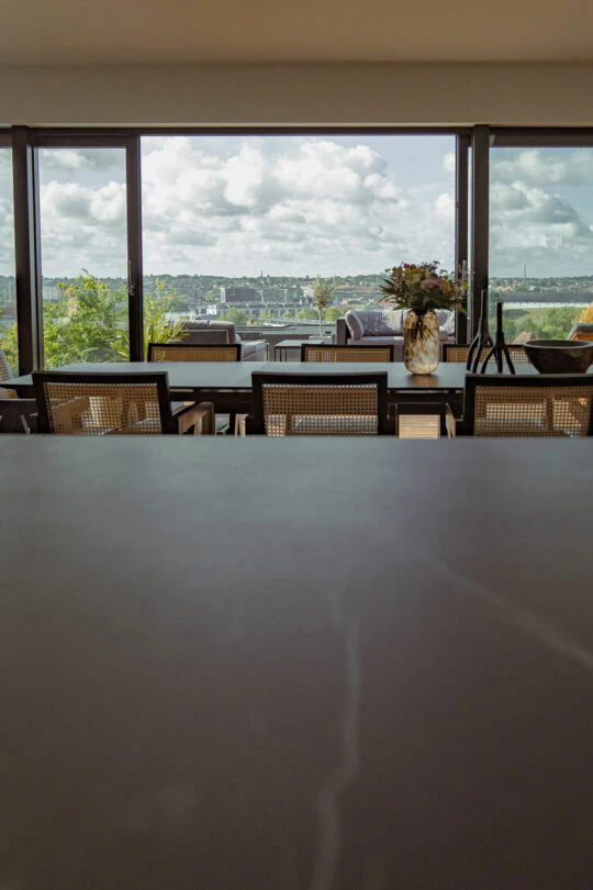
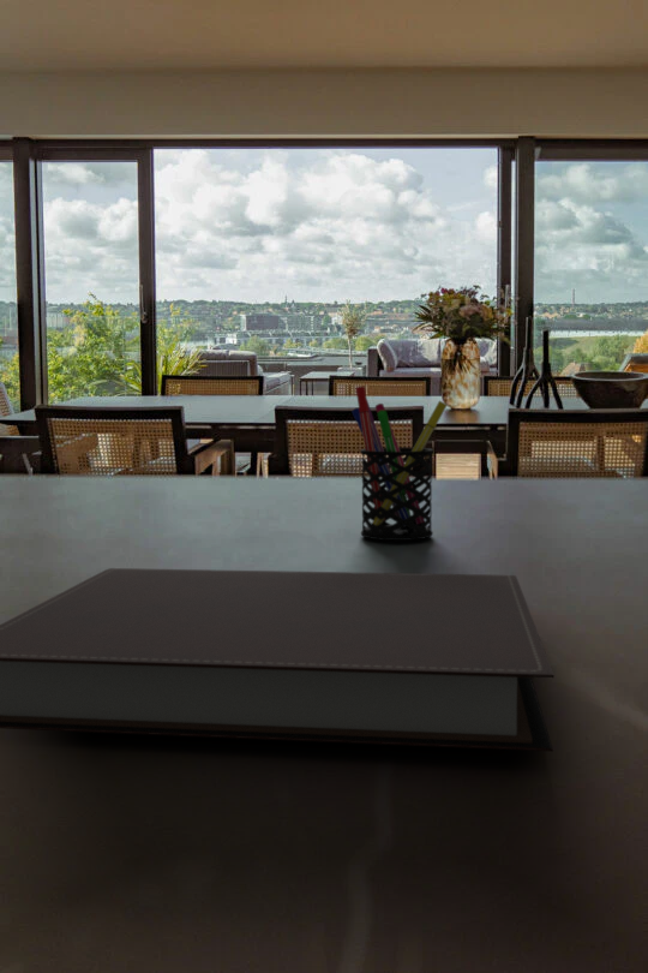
+ notebook [0,567,556,752]
+ pen holder [352,386,449,542]
